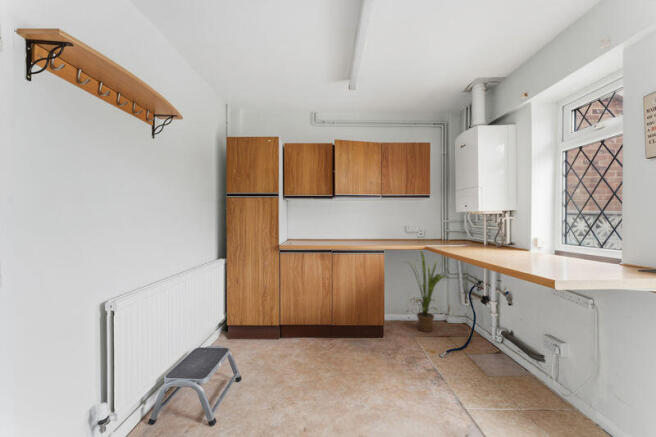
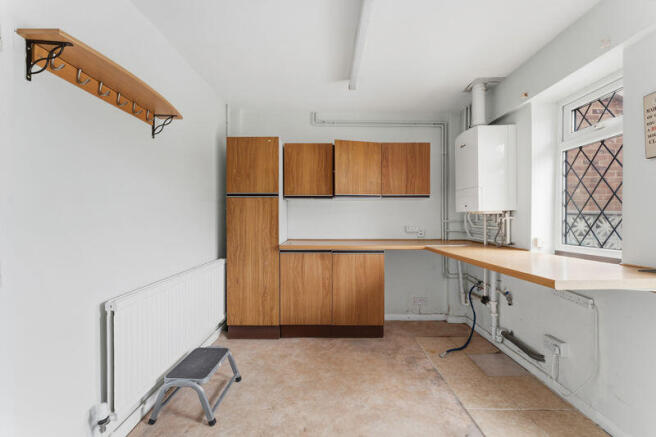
- house plant [402,249,447,333]
